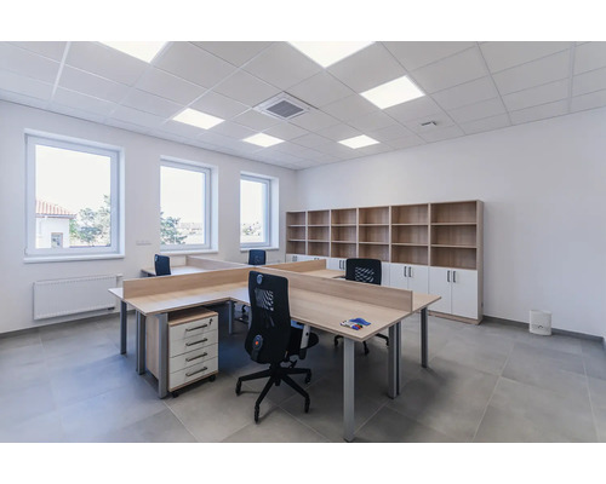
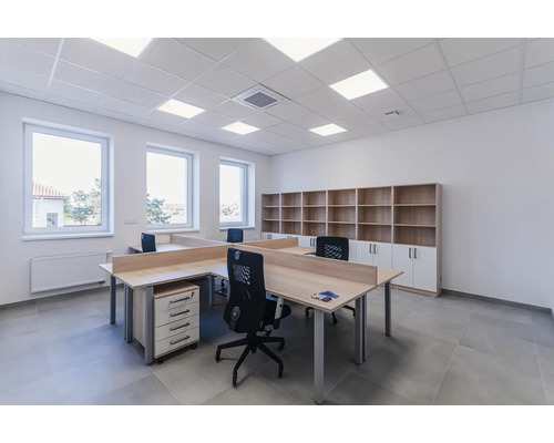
- wastebasket [528,309,553,336]
